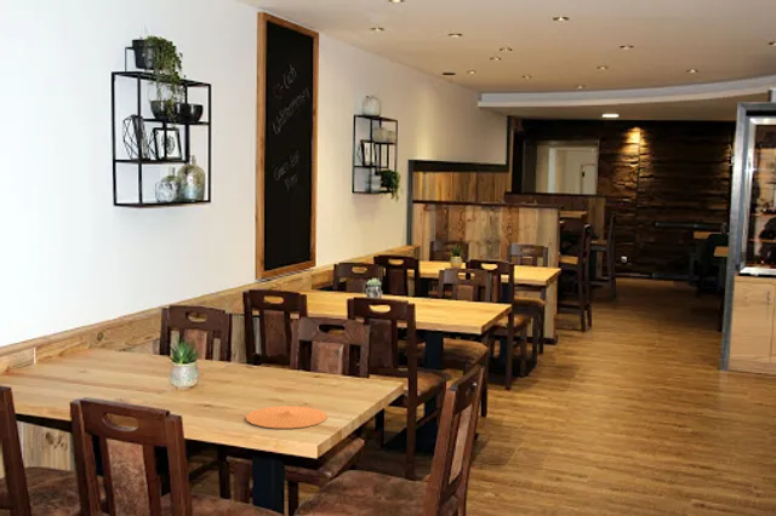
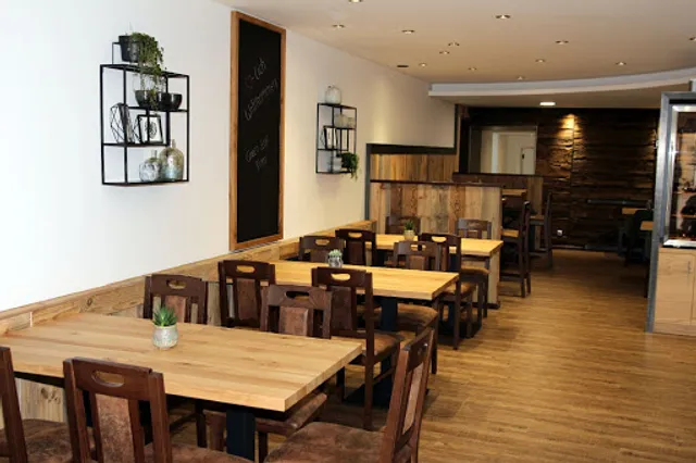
- plate [245,405,329,430]
